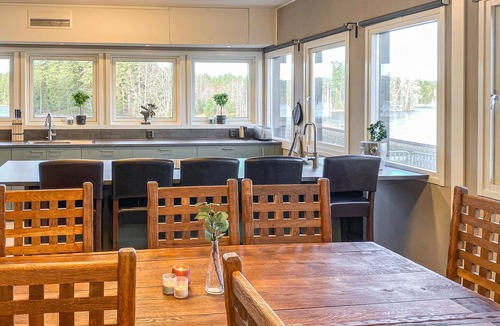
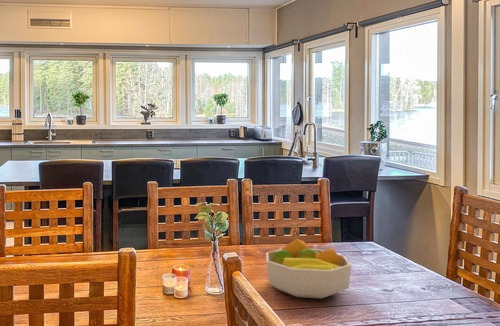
+ fruit bowl [265,238,352,300]
